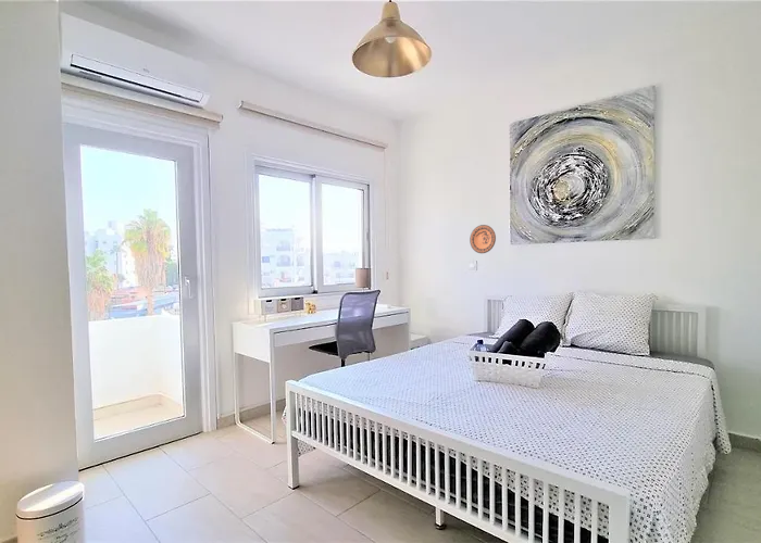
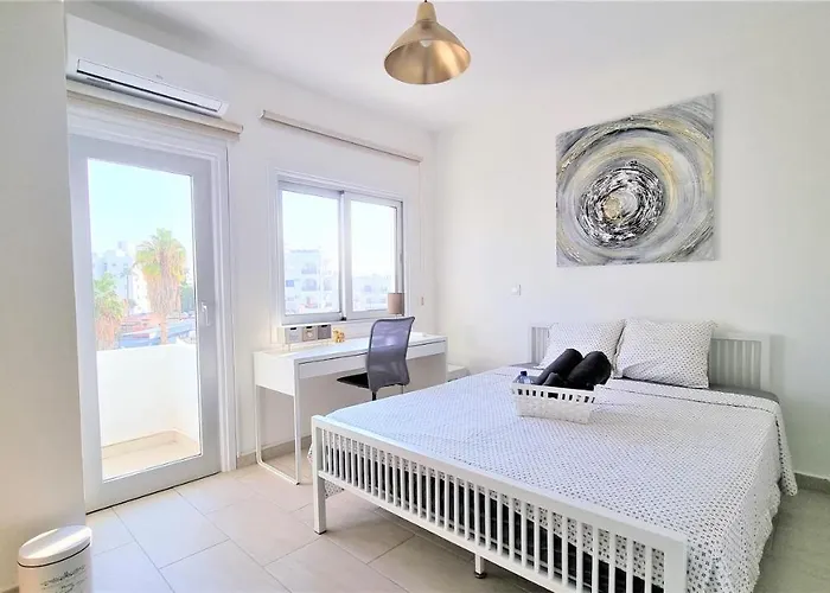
- decorative plate [469,224,497,254]
